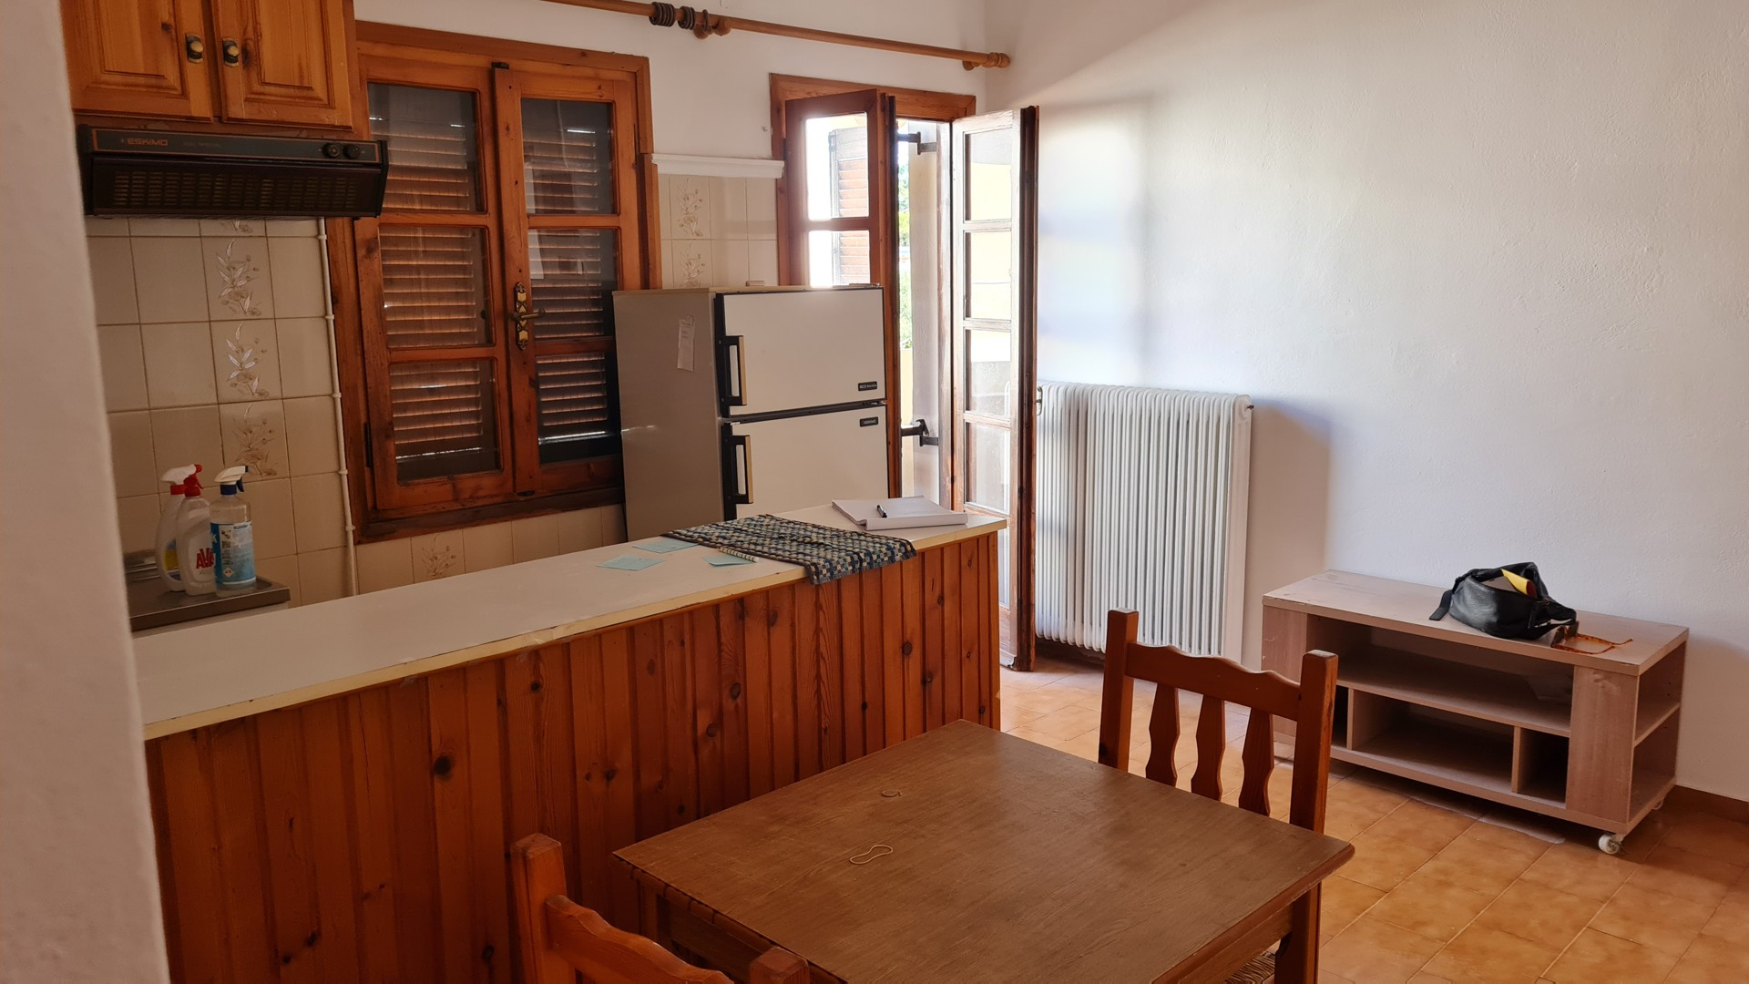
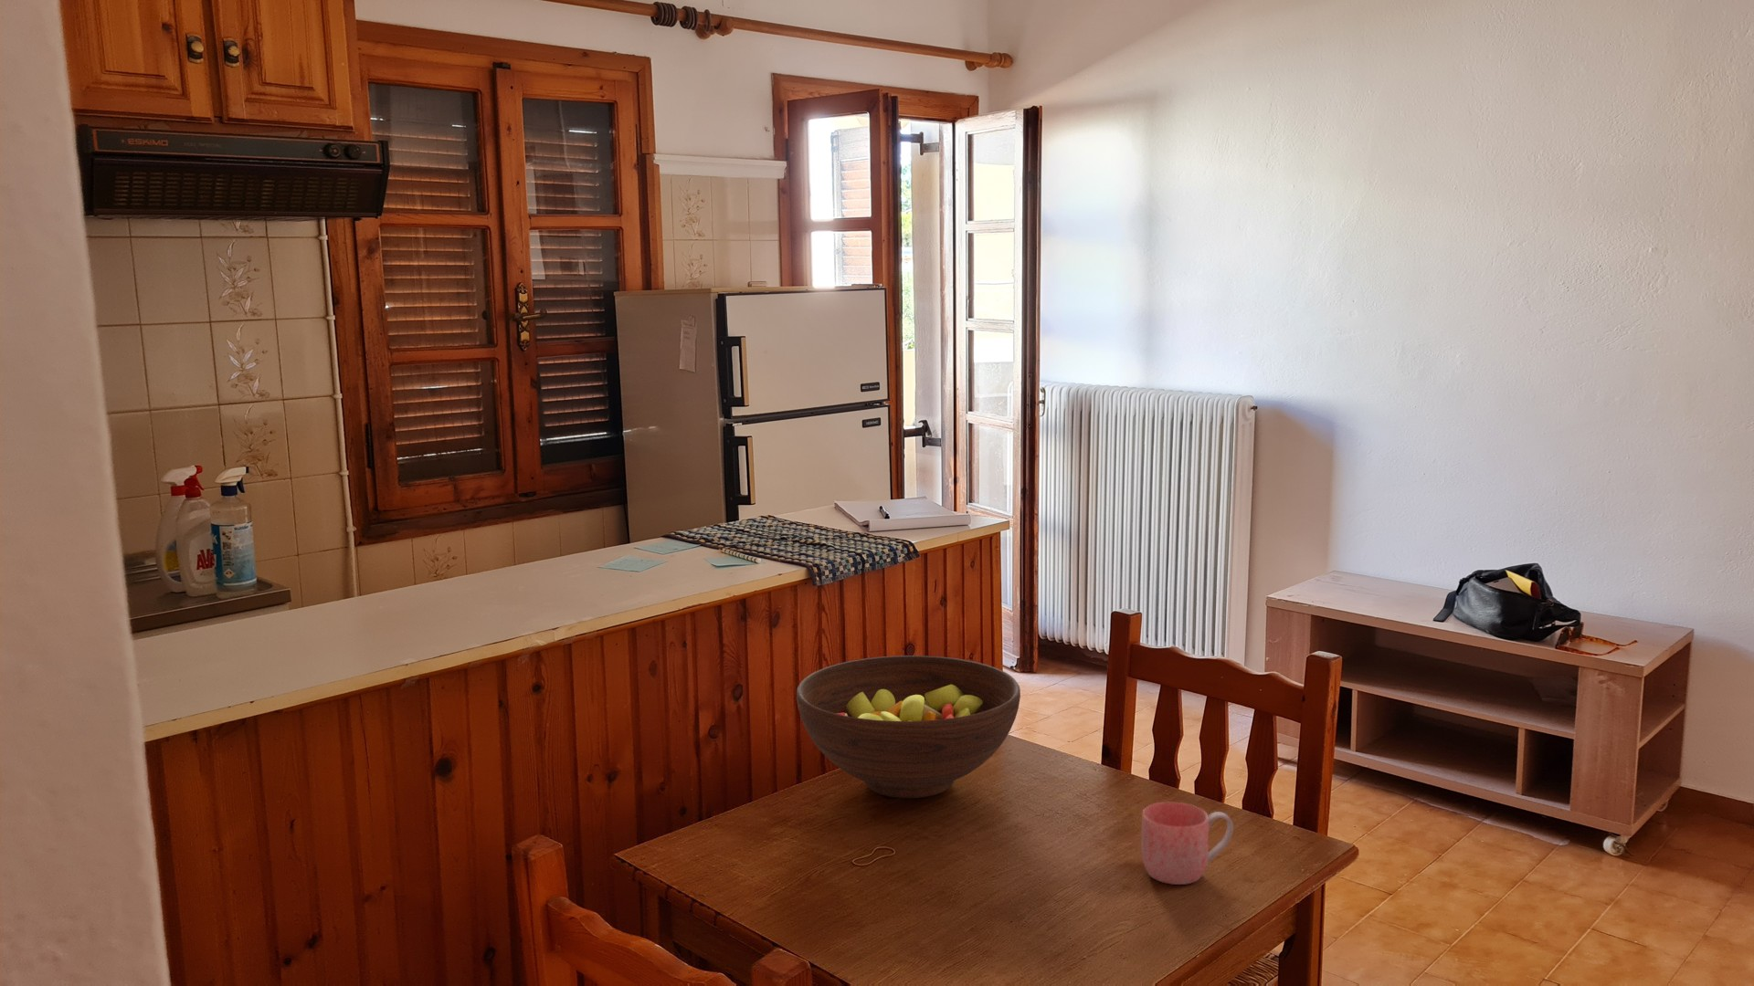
+ fruit bowl [796,655,1022,799]
+ mug [1140,802,1235,886]
